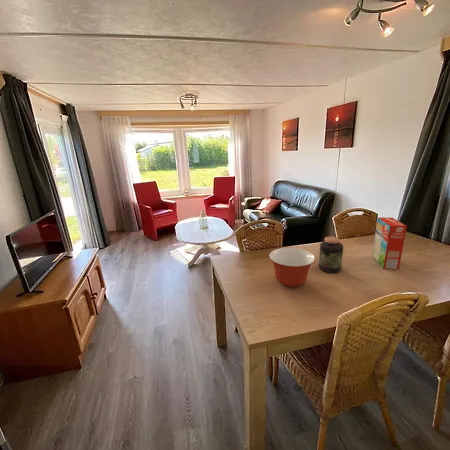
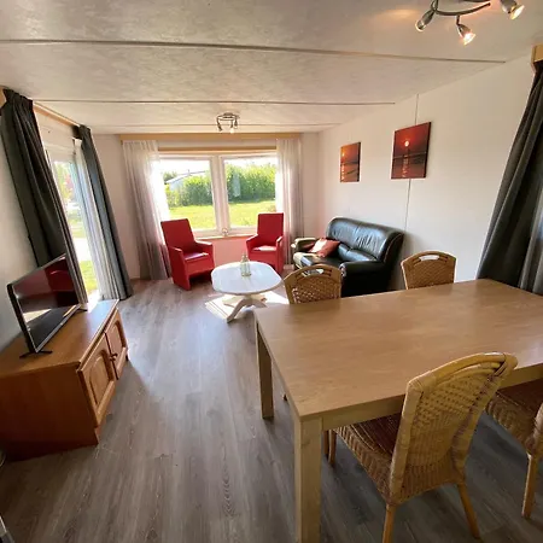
- mixing bowl [268,247,316,288]
- cereal box [371,216,408,270]
- jar [318,236,344,274]
